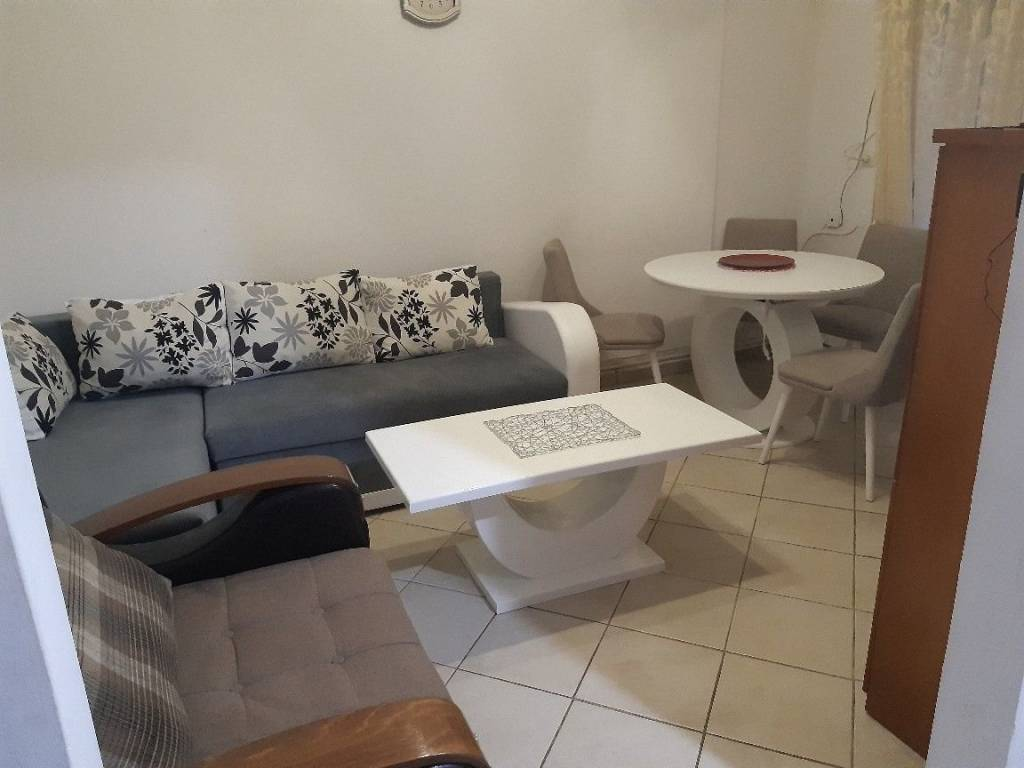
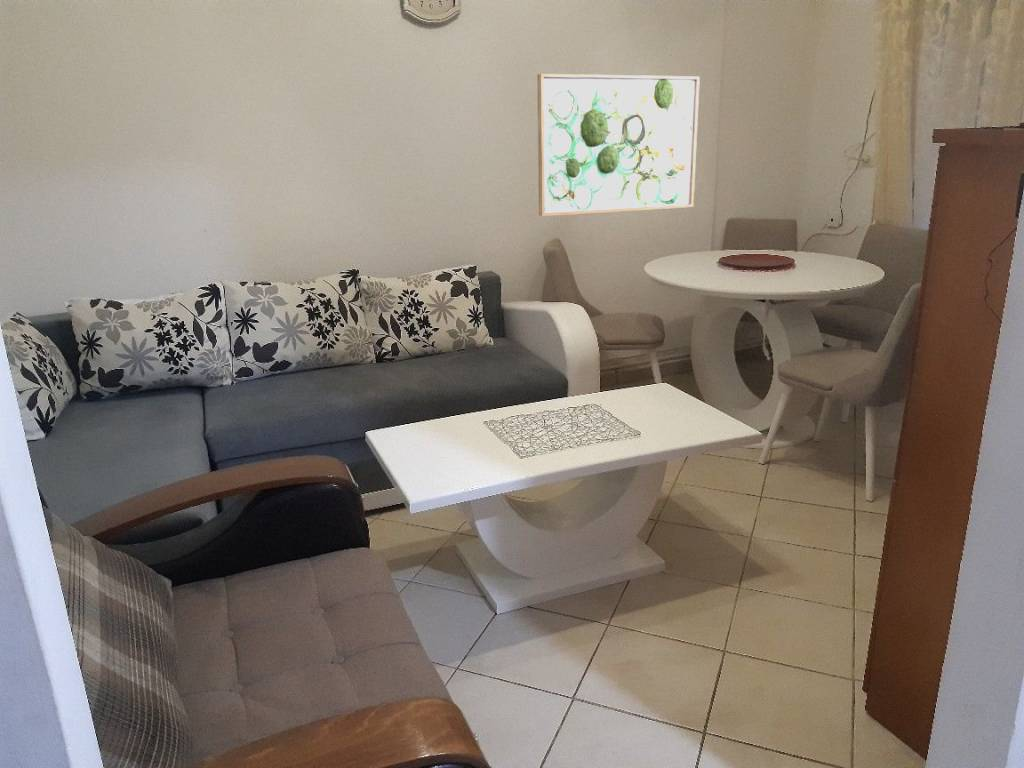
+ wall art [536,73,701,217]
